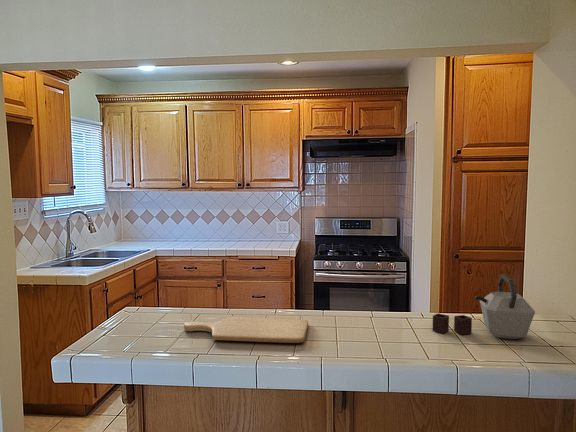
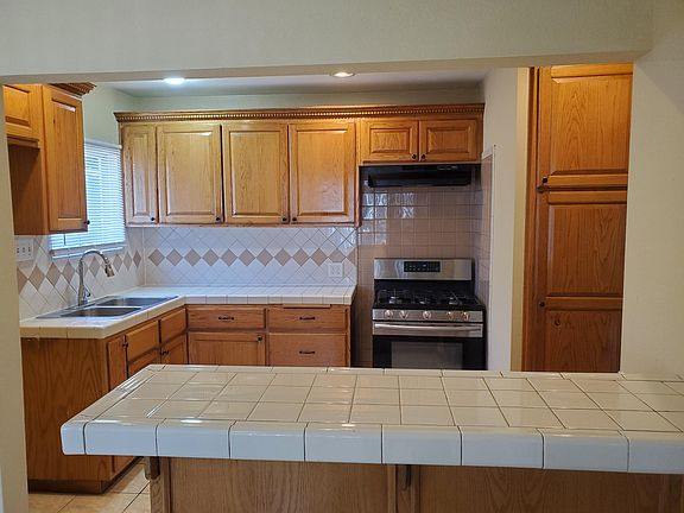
- kettle [432,273,536,340]
- chopping board [183,316,309,344]
